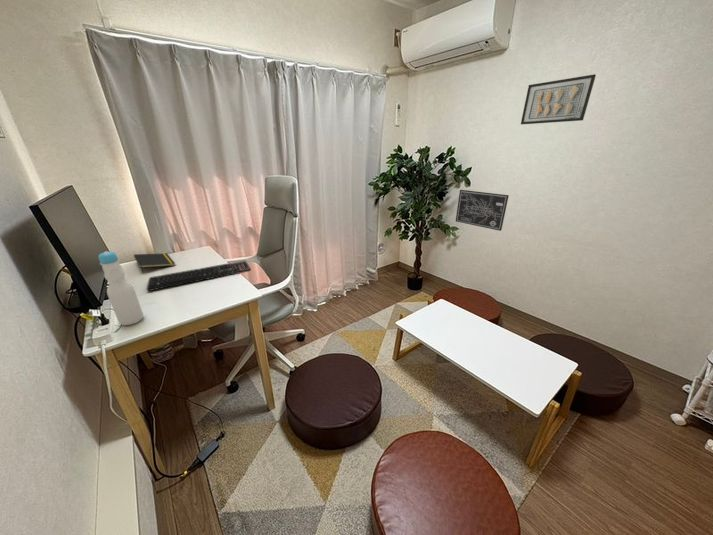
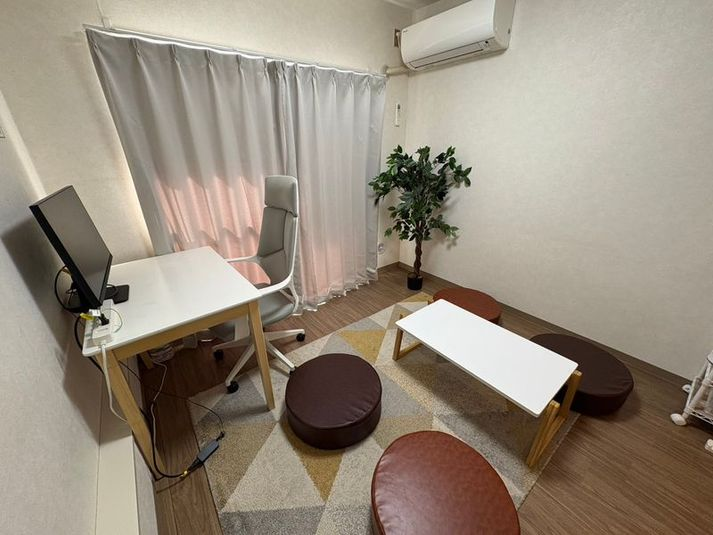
- notepad [133,252,176,274]
- wall art [455,189,510,232]
- bottle [98,250,144,326]
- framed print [520,73,597,125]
- keyboard [145,259,252,292]
